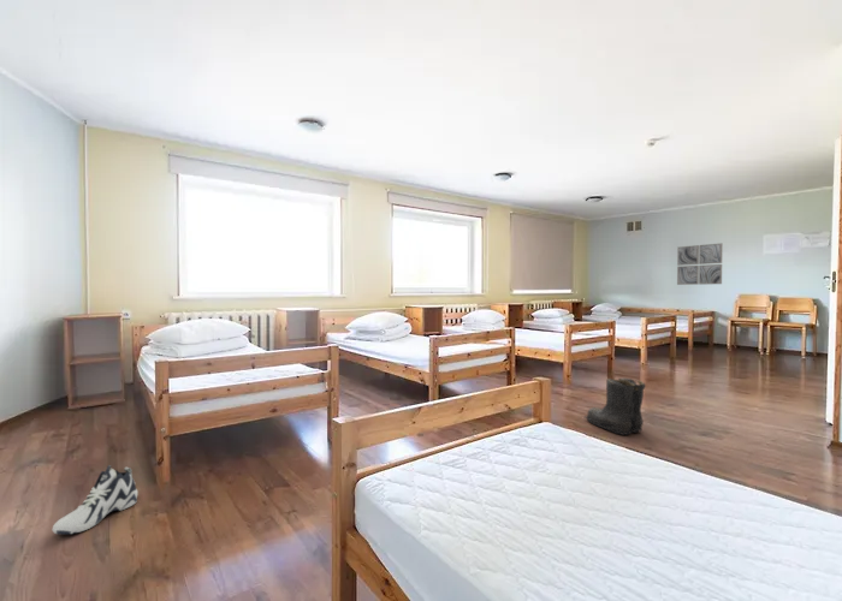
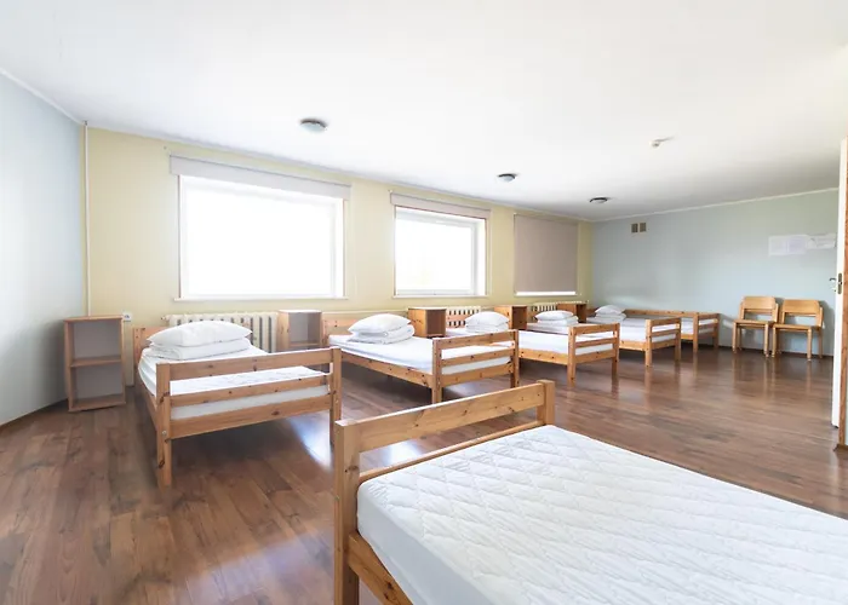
- wall art [676,242,724,286]
- boots [585,377,647,436]
- sneaker [52,464,138,535]
